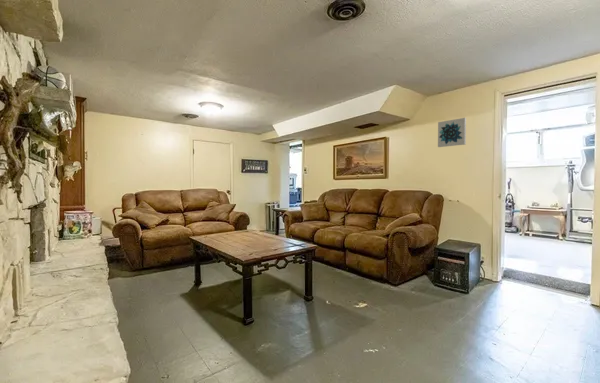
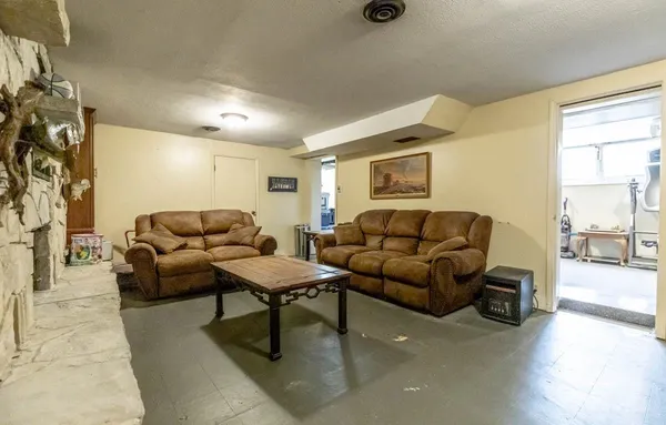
- wall art [437,117,467,148]
